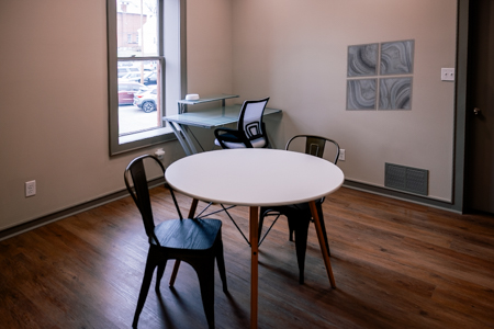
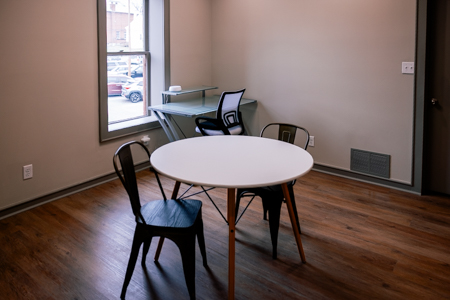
- wall art [345,38,416,112]
